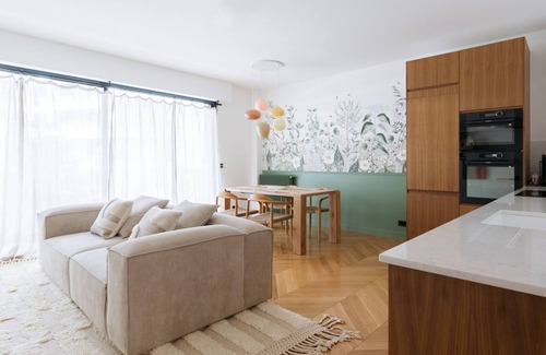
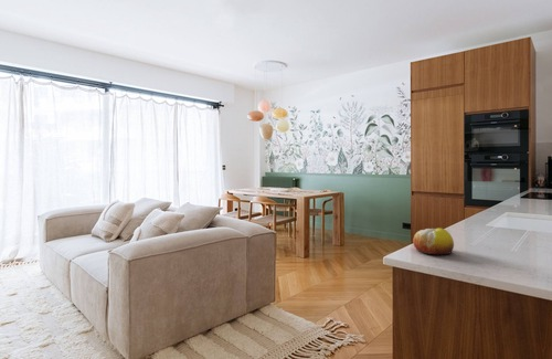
+ fruit [412,228,455,255]
